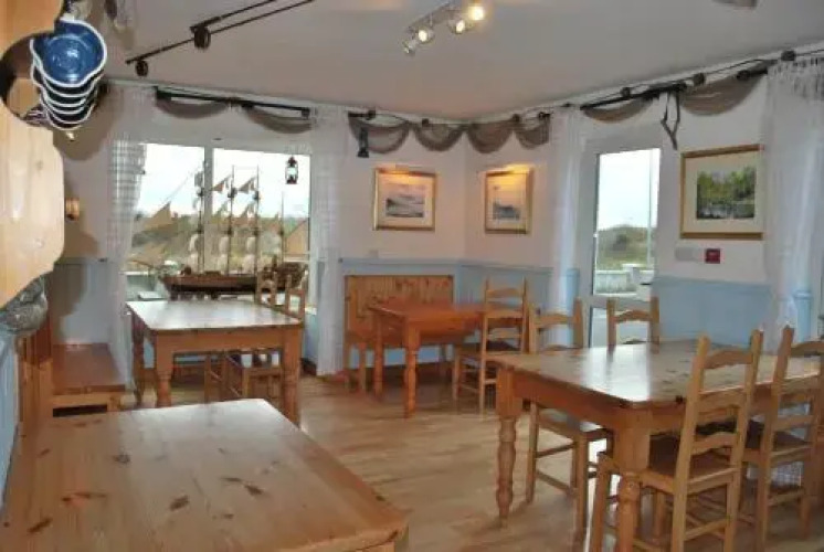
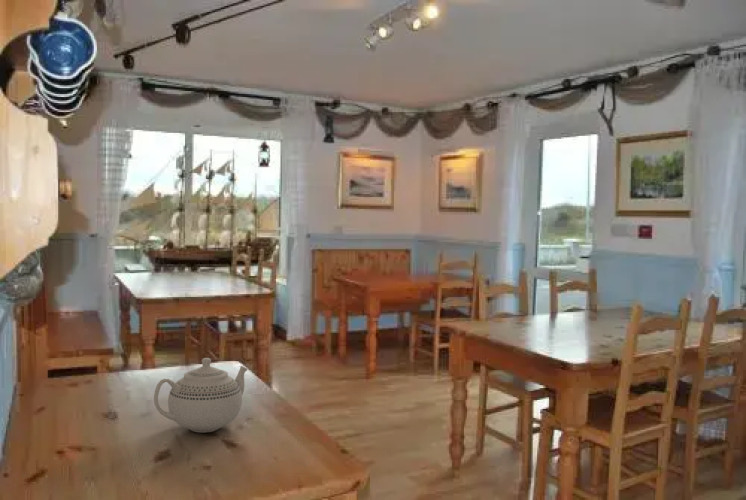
+ teapot [153,357,248,433]
